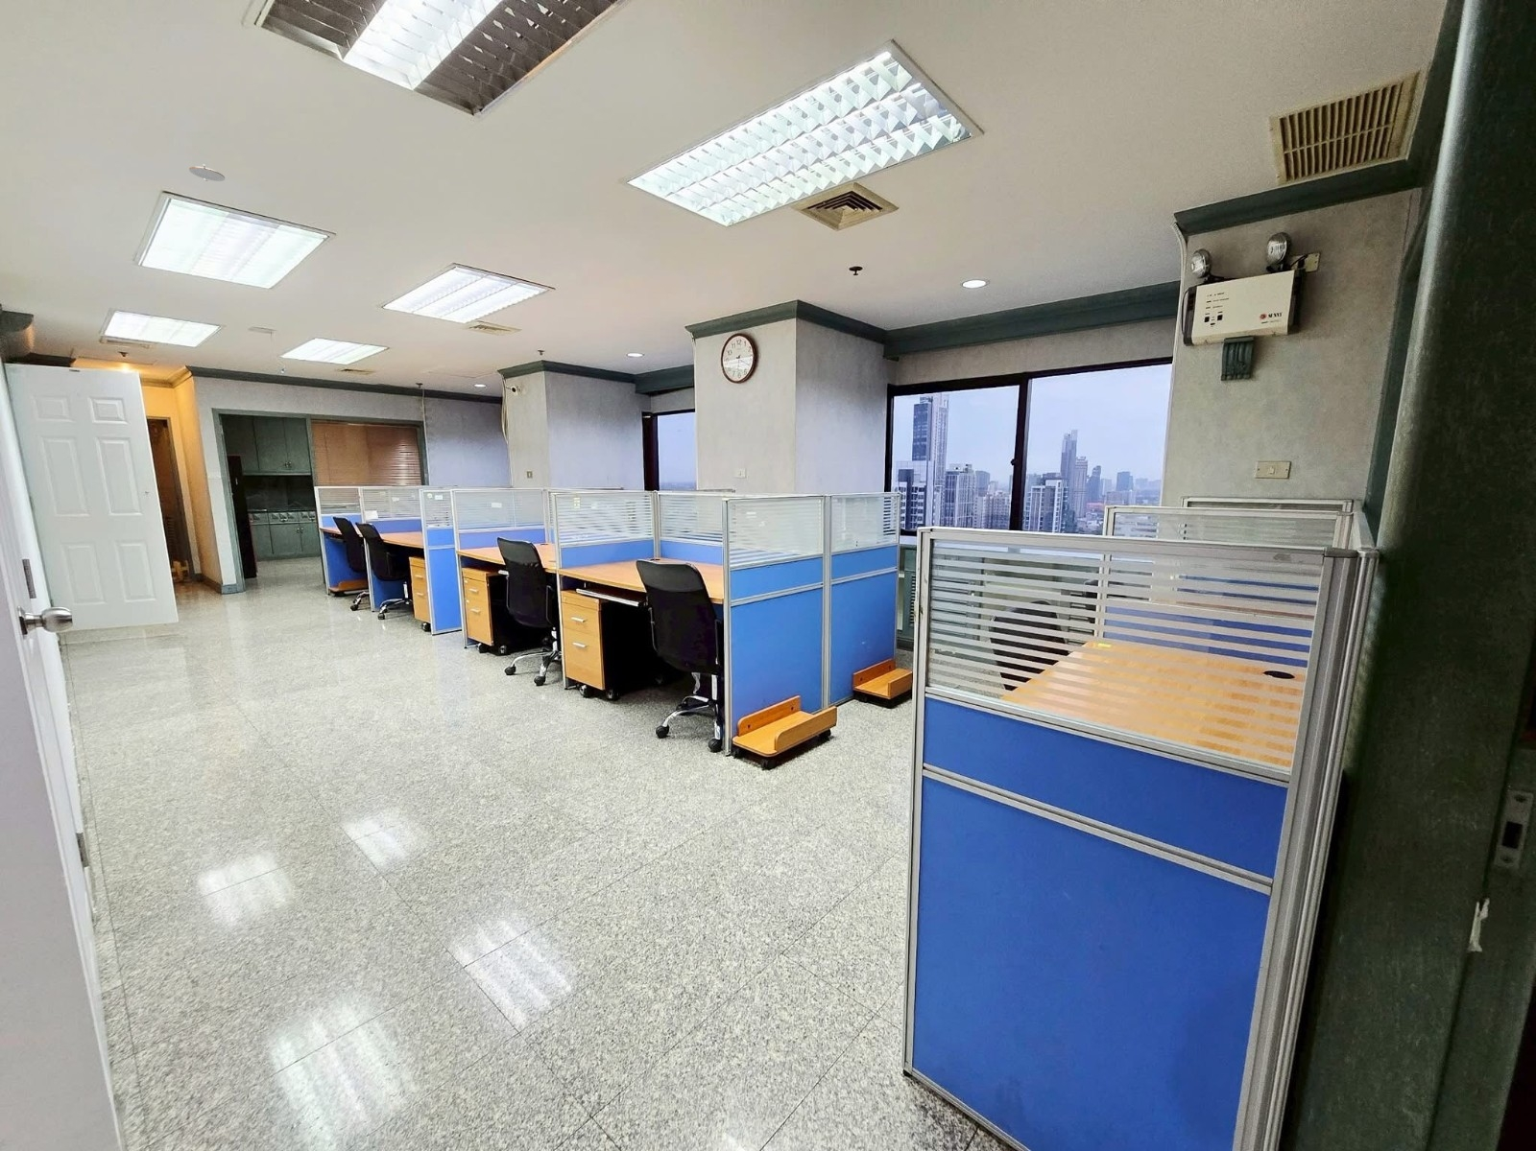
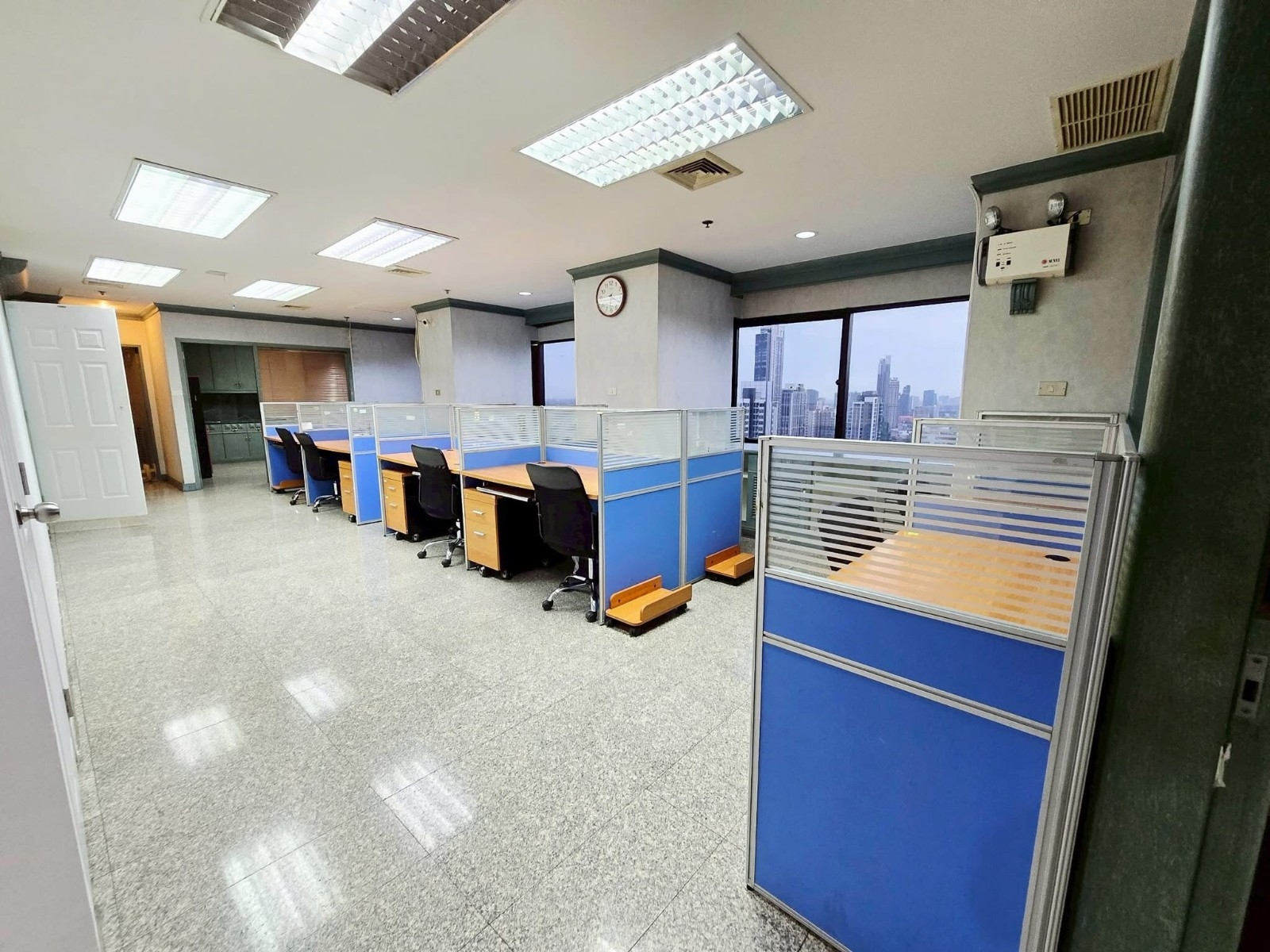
- recessed light [189,163,226,183]
